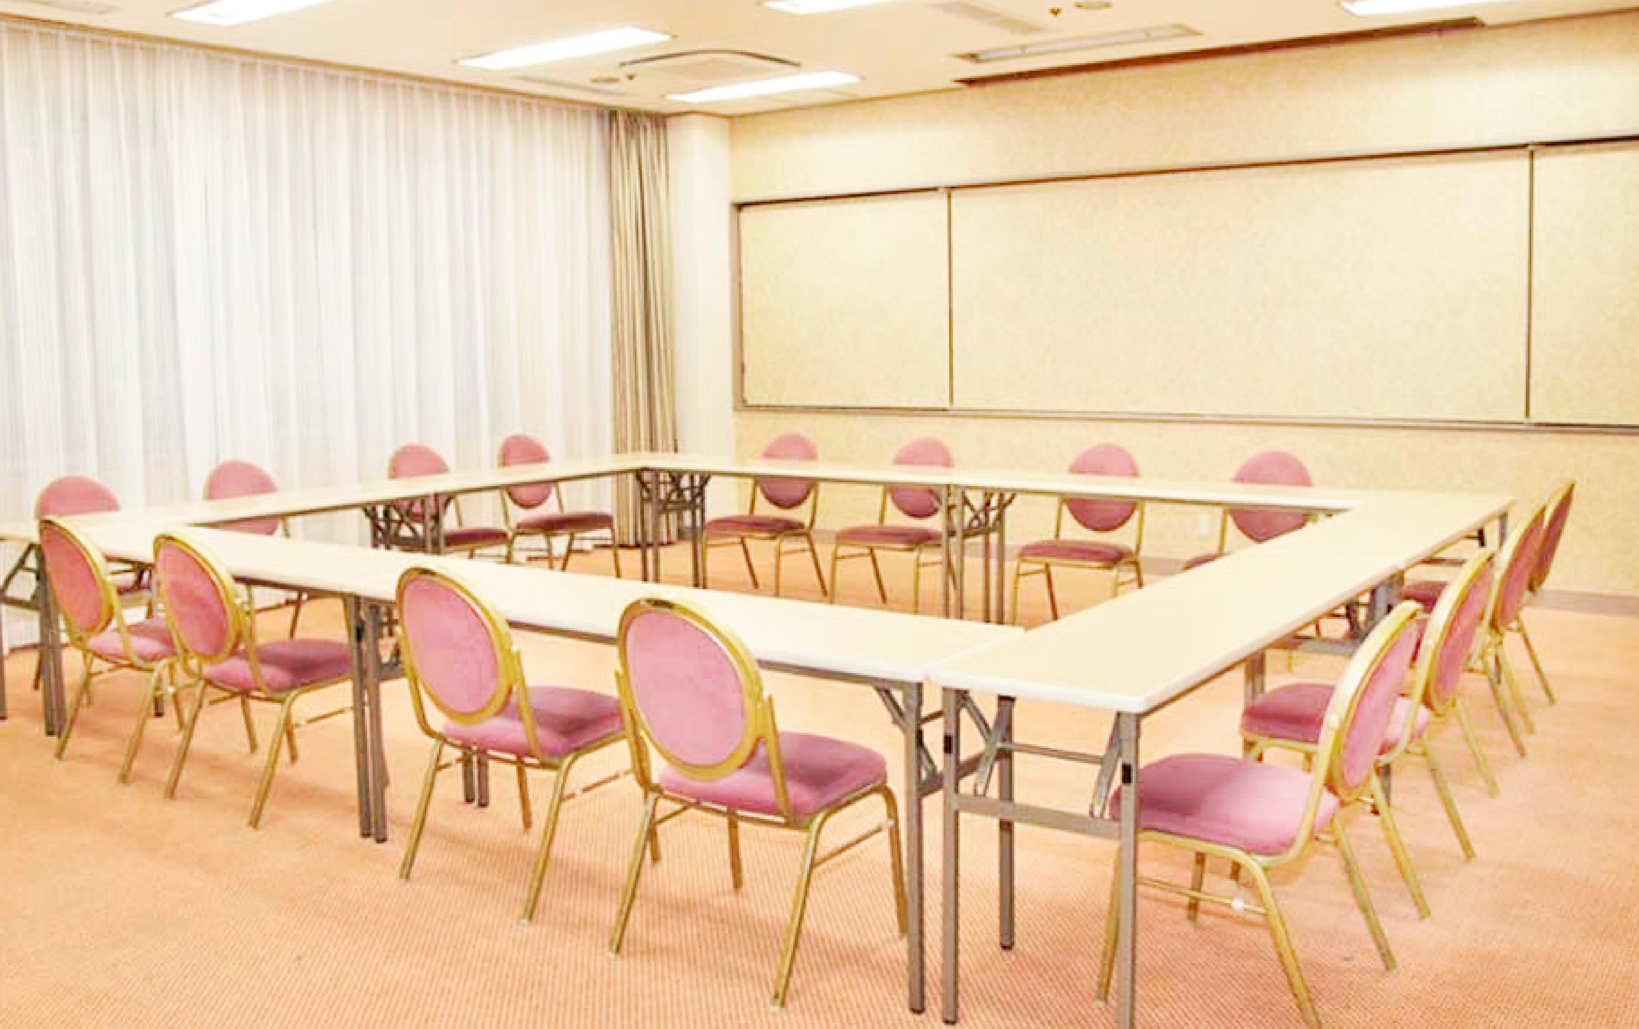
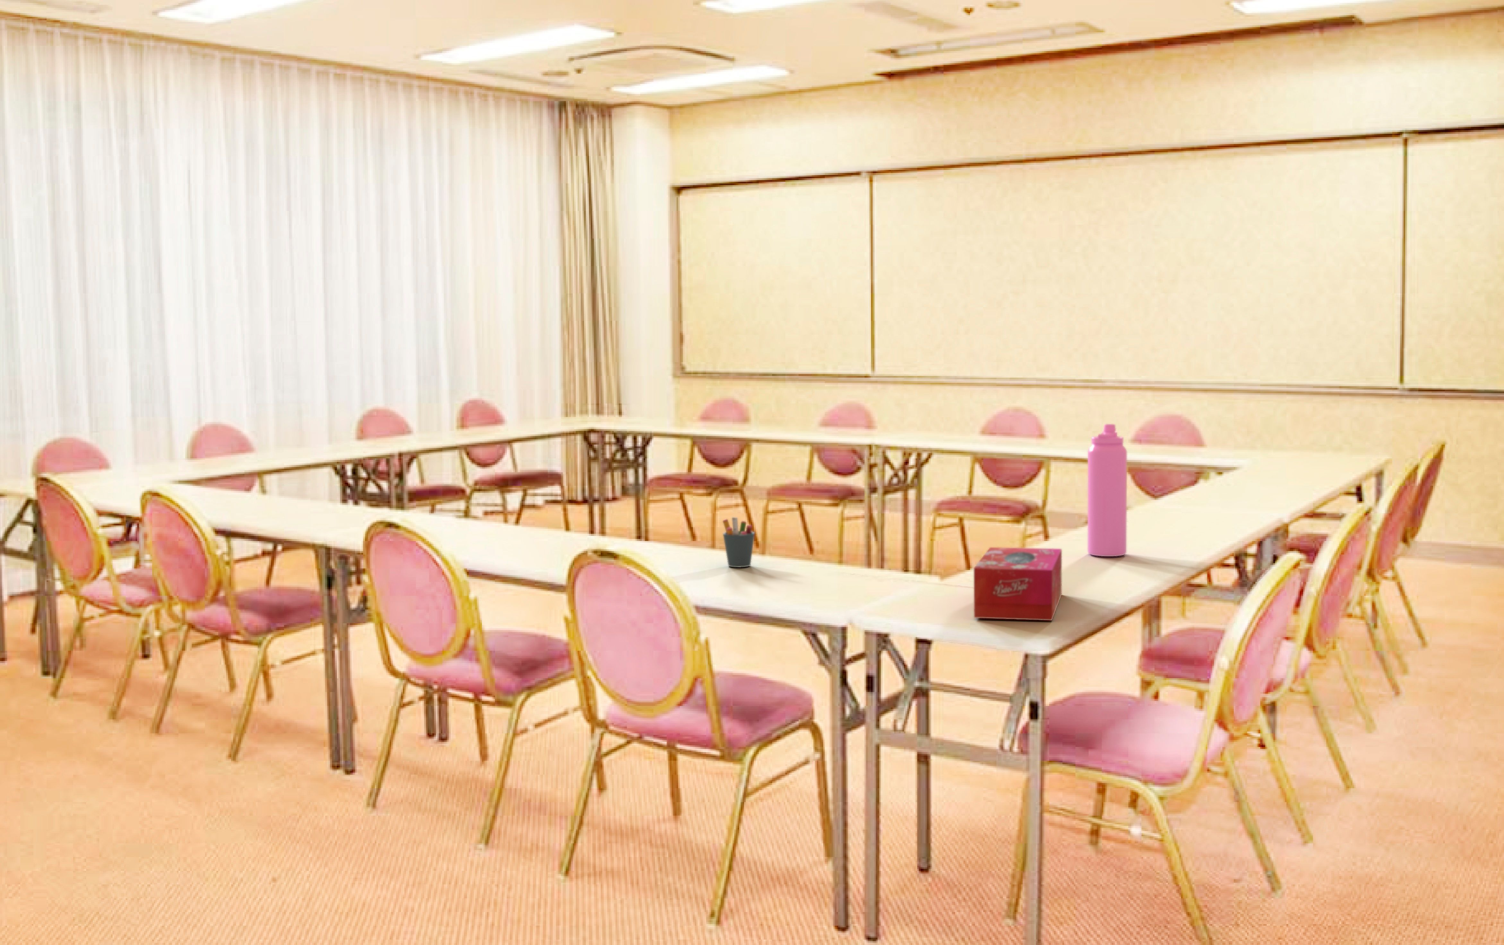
+ tissue box [973,547,1062,621]
+ water bottle [1087,424,1127,556]
+ pen holder [723,517,755,568]
